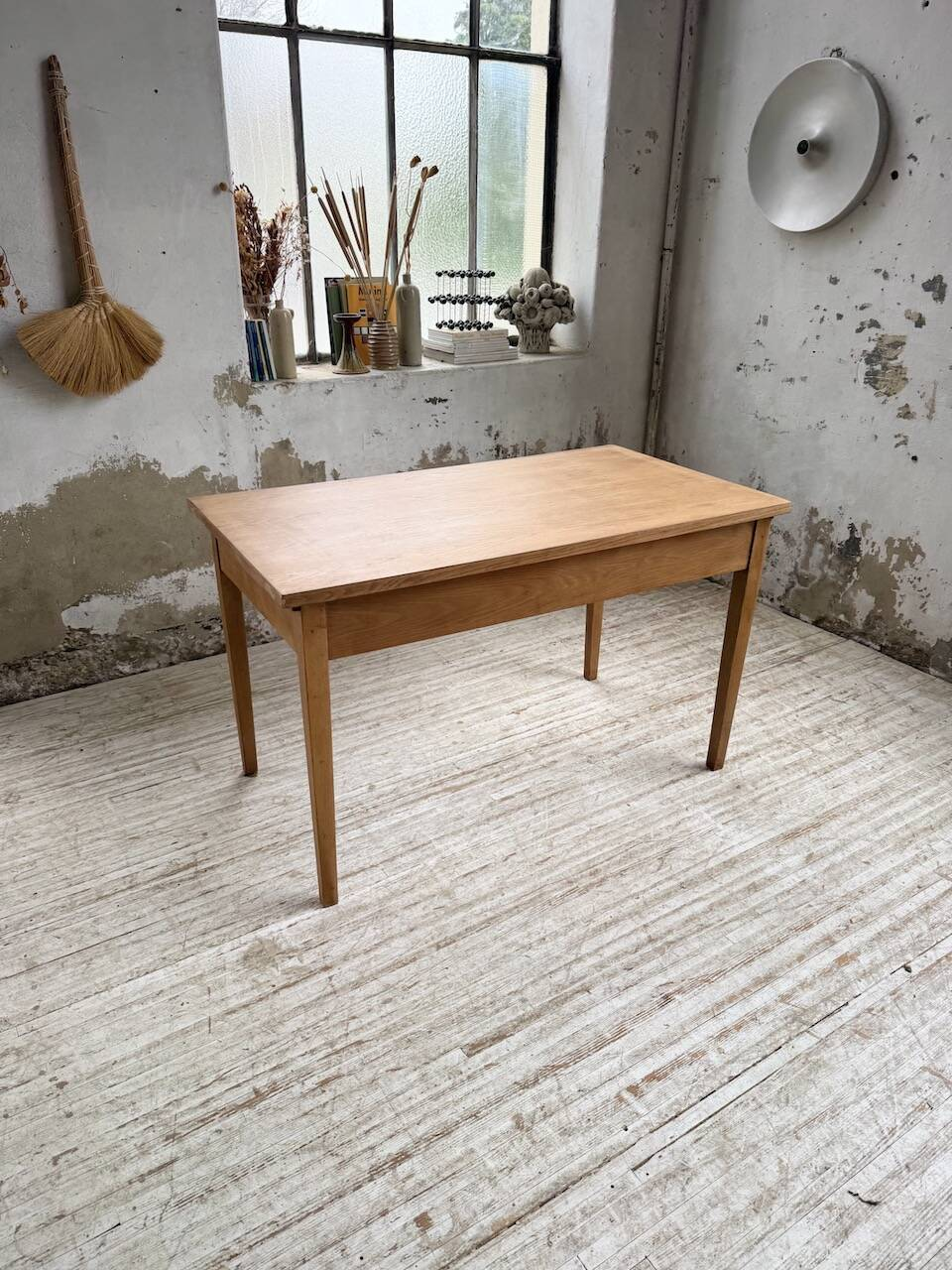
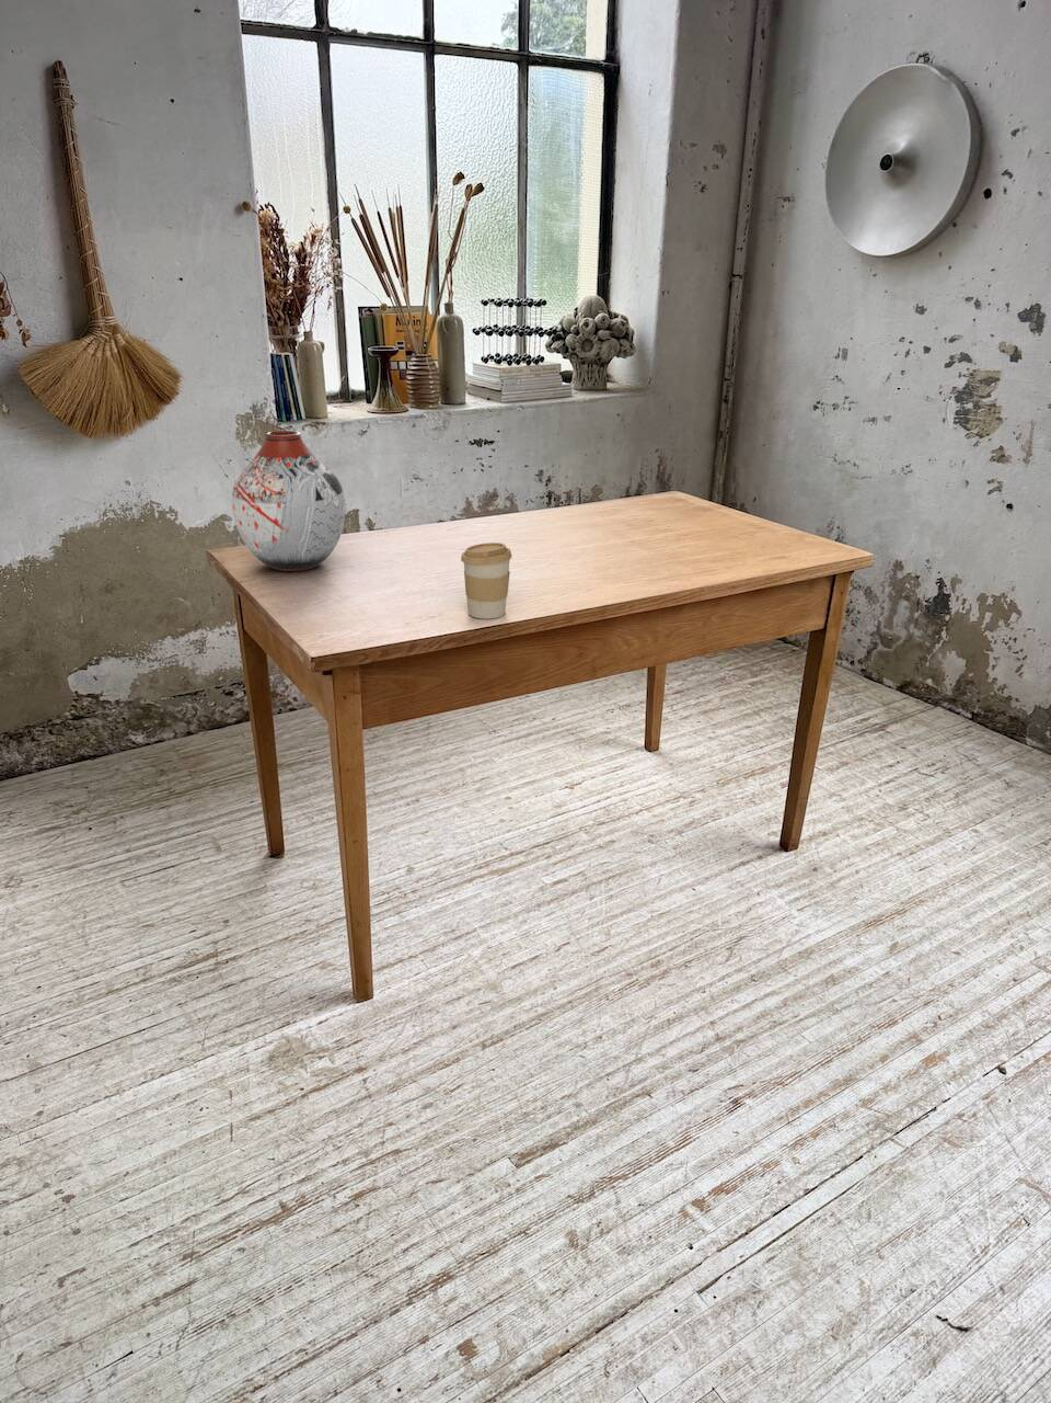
+ coffee cup [459,541,513,621]
+ vase [231,430,346,572]
